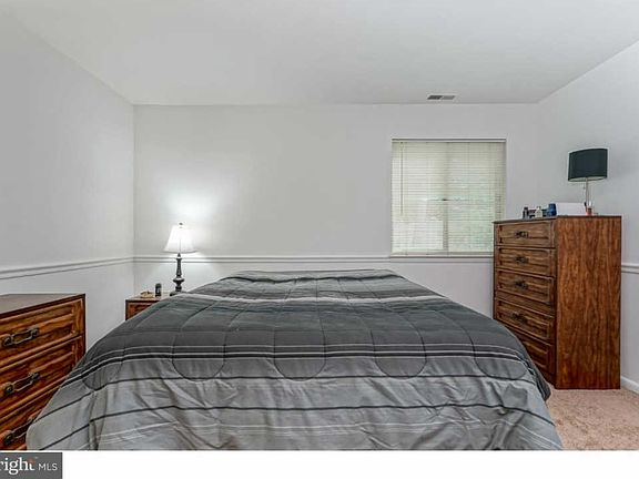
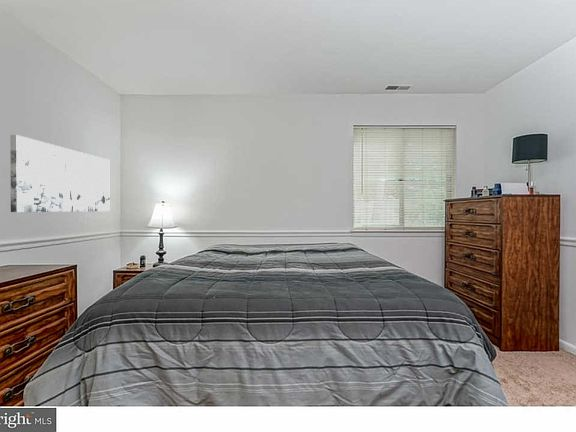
+ wall art [9,134,110,213]
